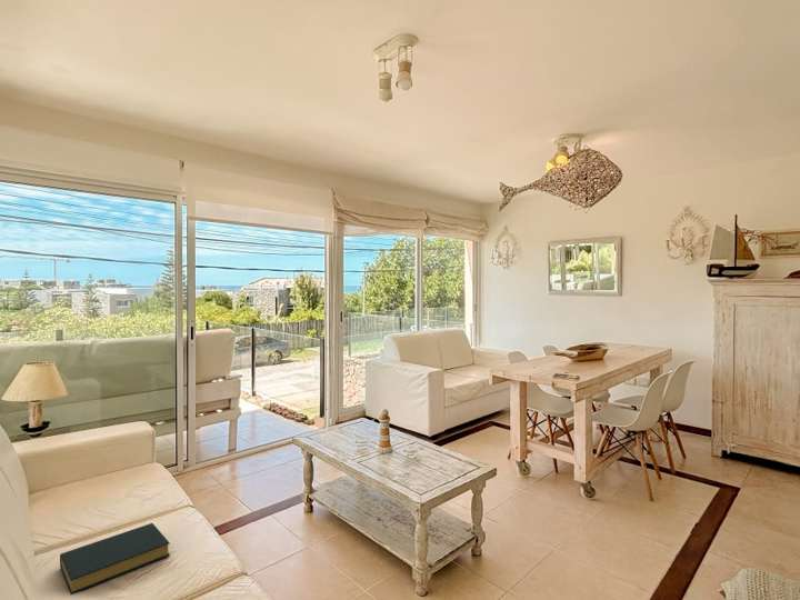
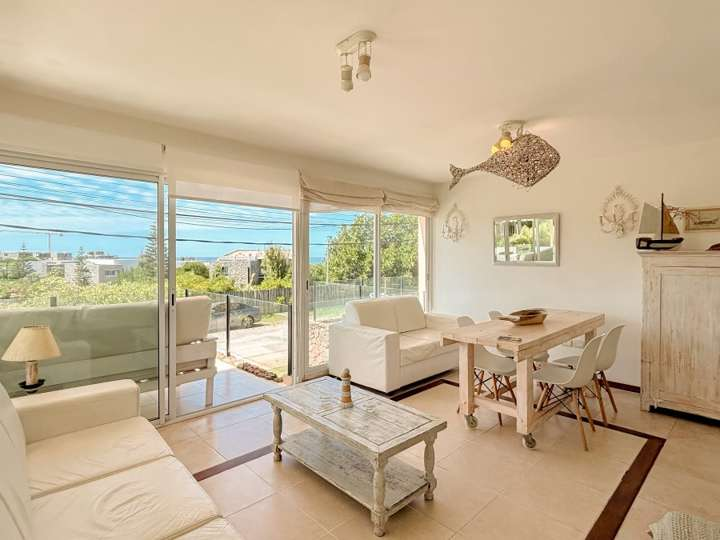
- hardback book [59,522,171,596]
